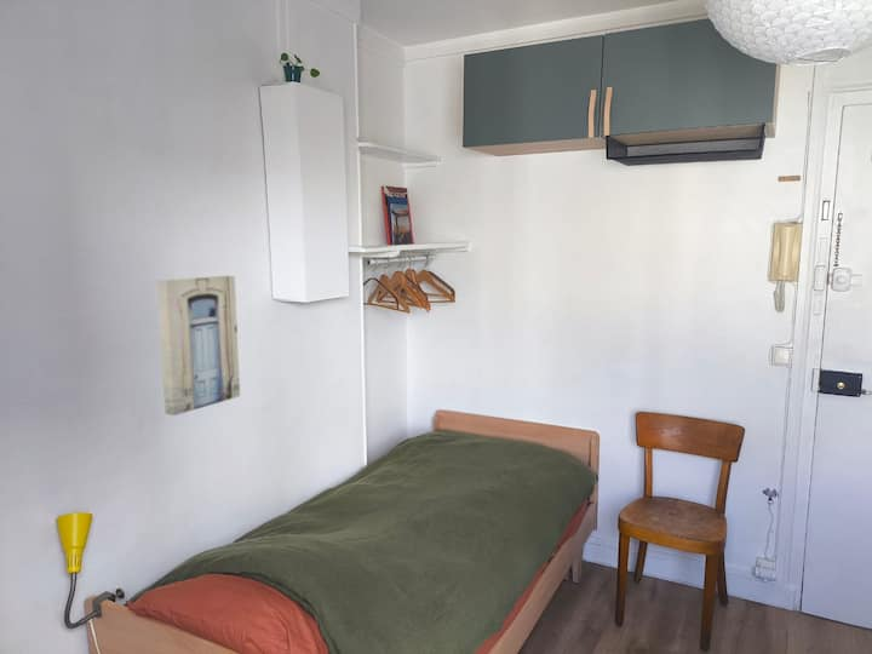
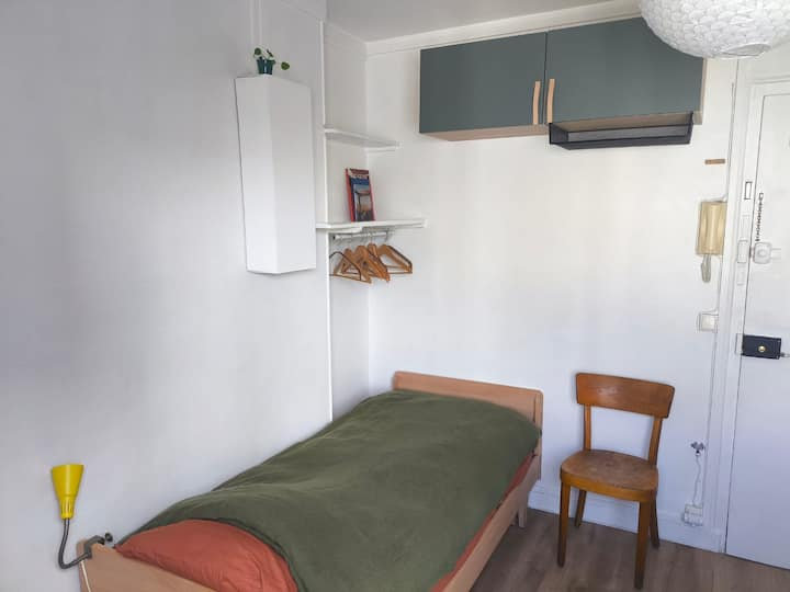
- wall art [156,275,241,417]
